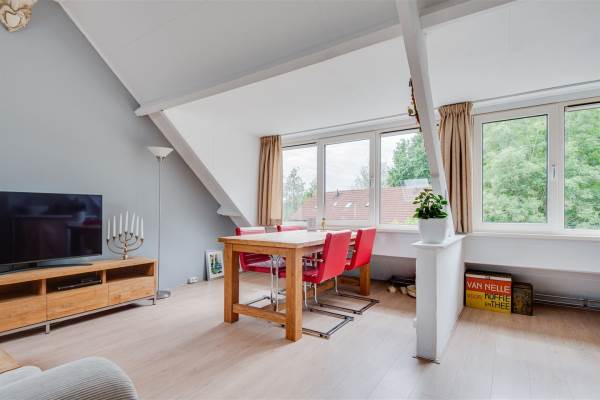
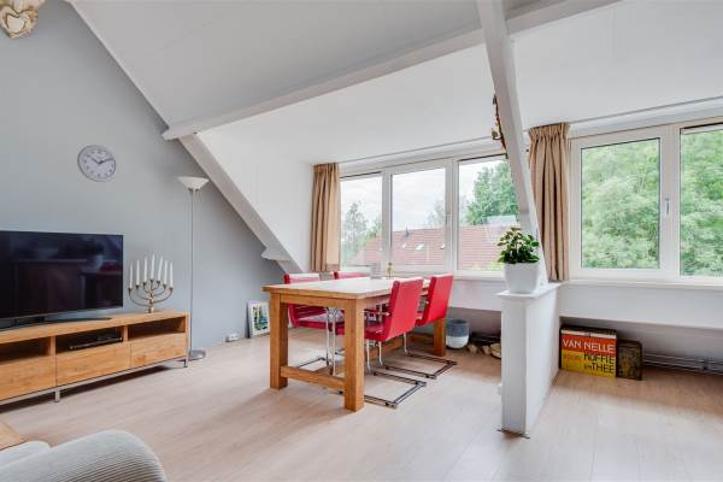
+ planter [445,317,470,349]
+ wall clock [76,145,119,183]
